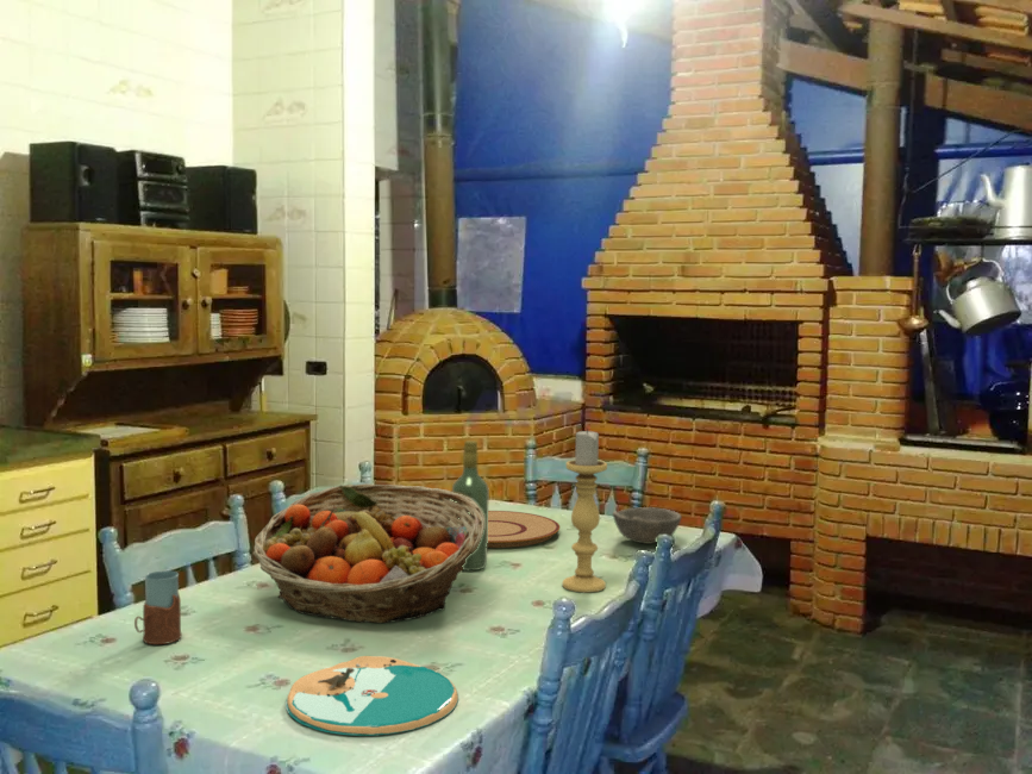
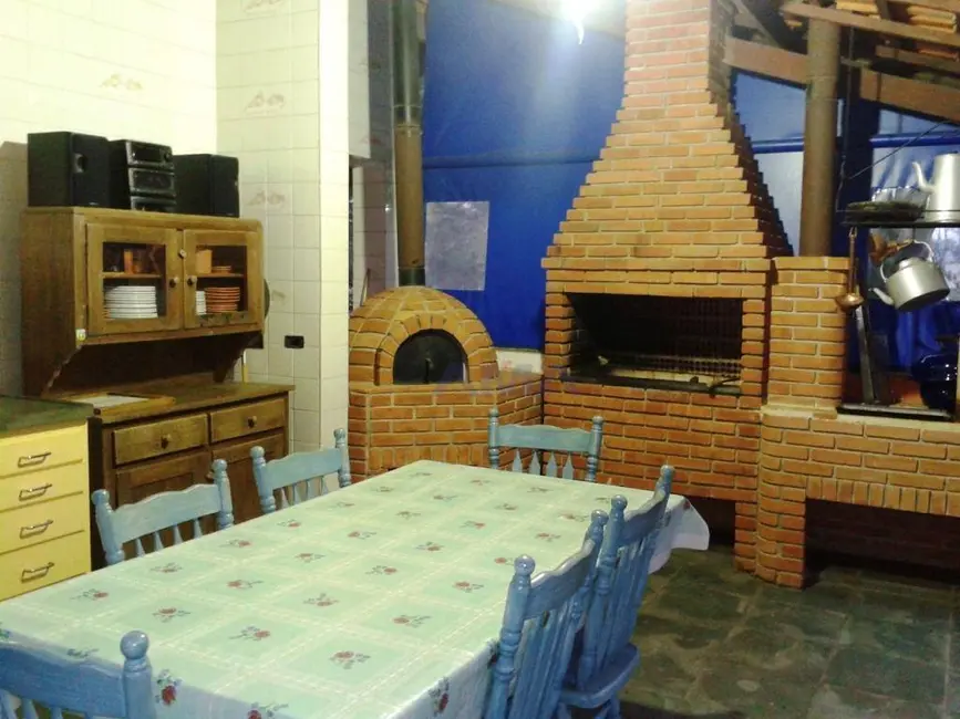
- plate [284,655,459,737]
- drinking glass [133,569,183,645]
- candle holder [561,427,608,593]
- wine bottle [451,439,490,572]
- bowl [611,506,682,545]
- plate [487,510,561,549]
- fruit basket [251,483,484,624]
